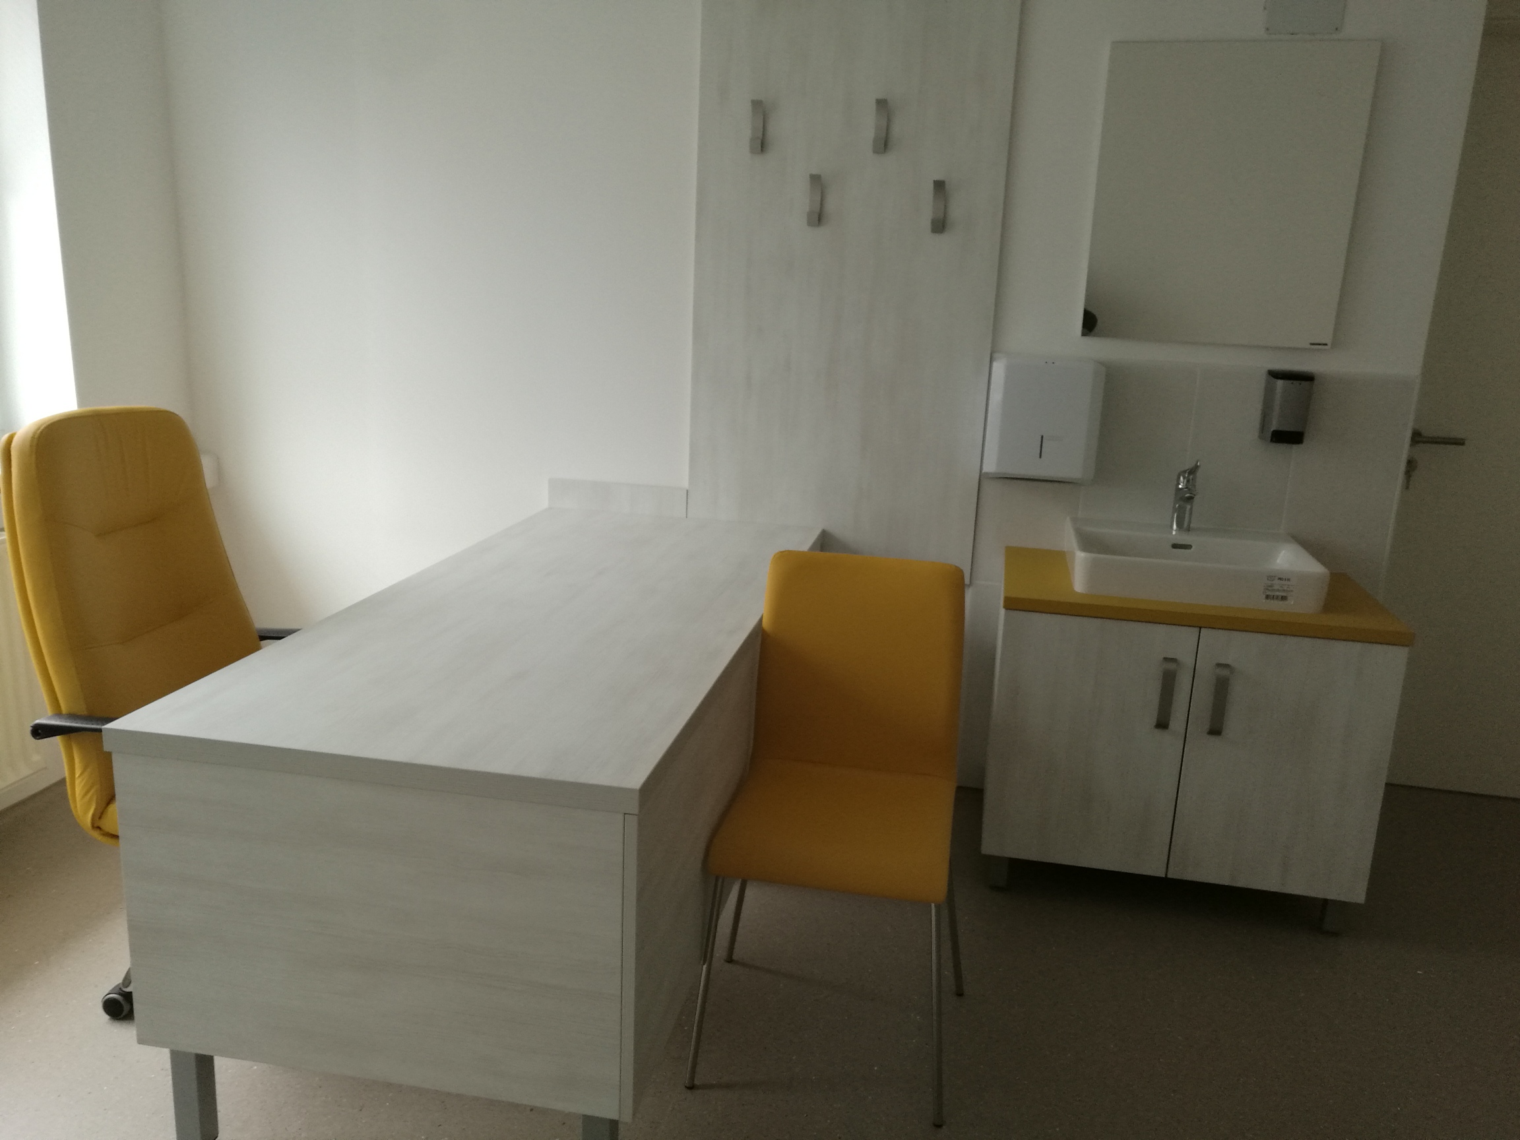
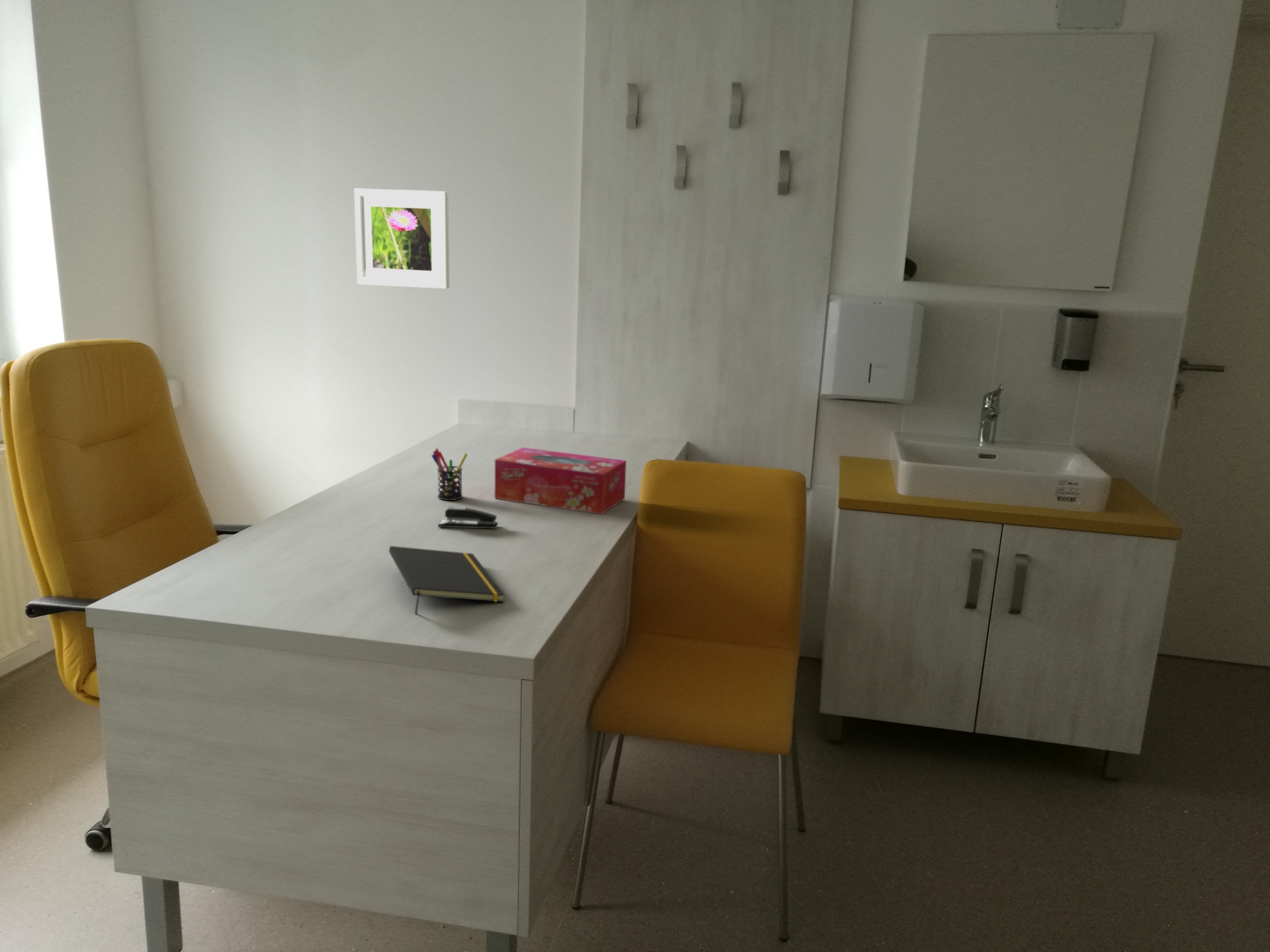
+ pen holder [431,448,468,501]
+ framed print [353,187,450,290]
+ tissue box [494,447,627,515]
+ notepad [389,545,506,615]
+ stapler [437,506,498,529]
